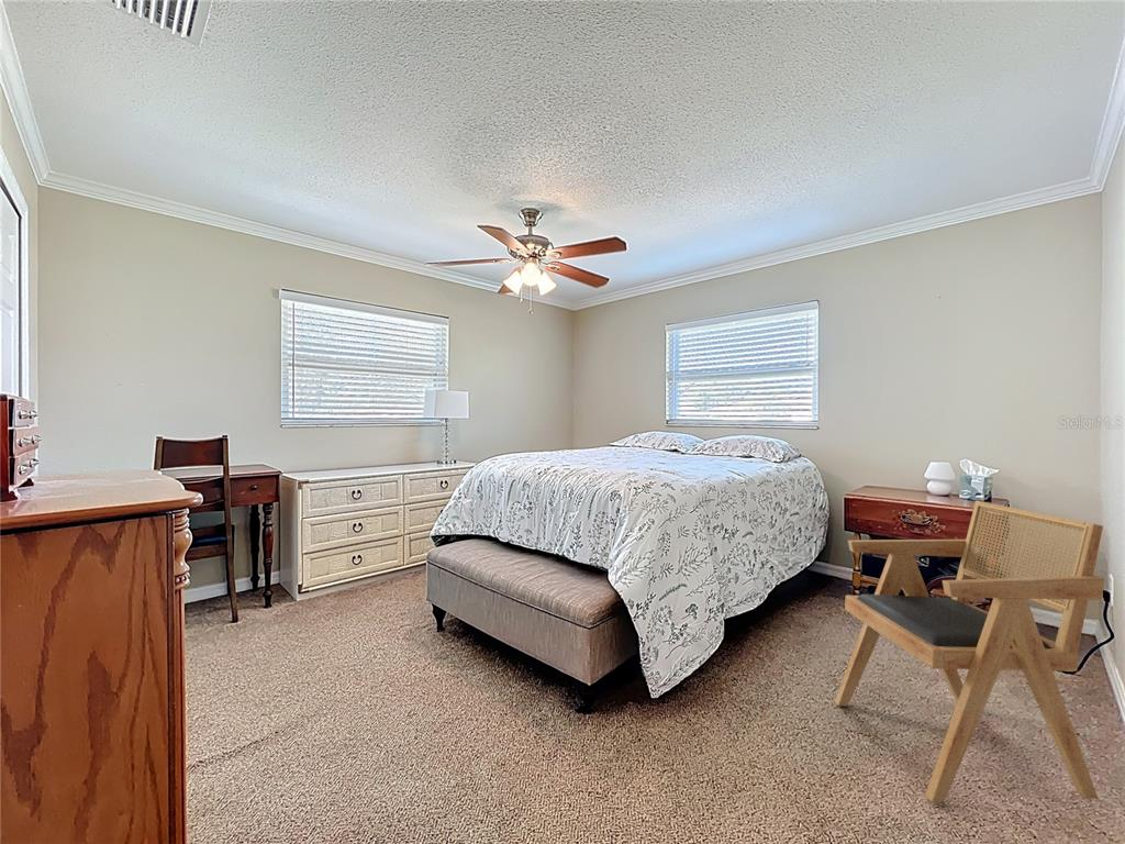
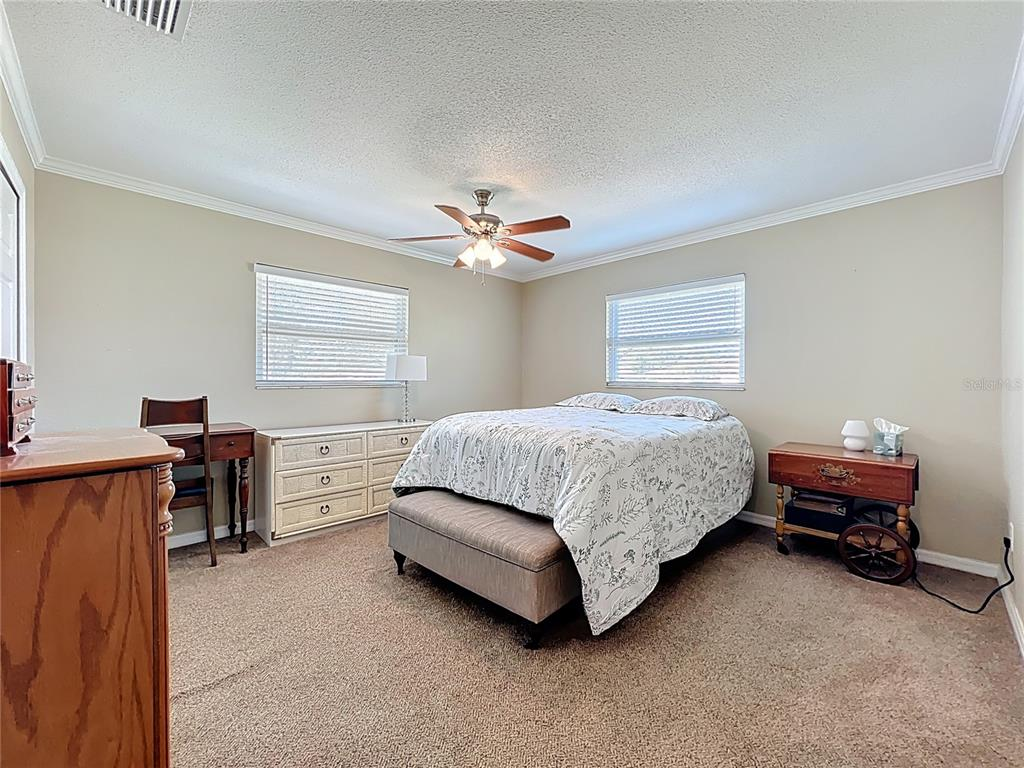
- armchair [834,500,1105,803]
